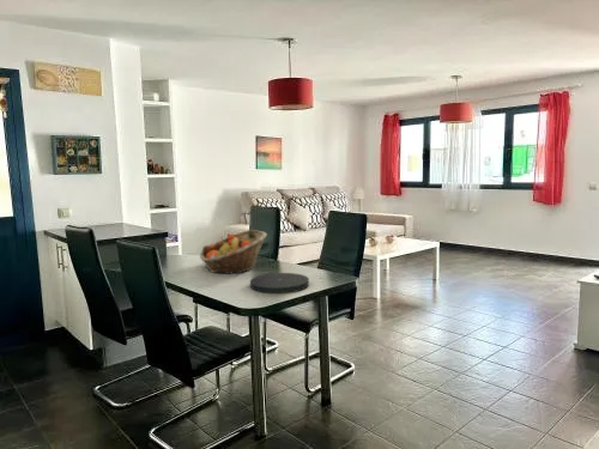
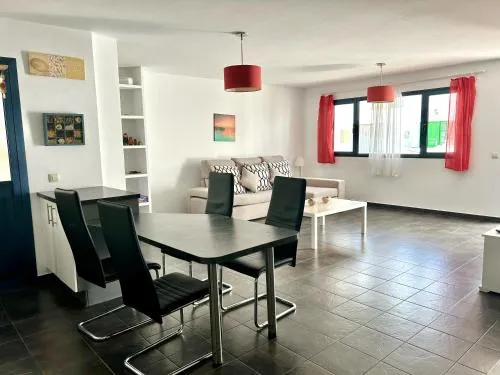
- fruit basket [199,229,268,275]
- plate [249,272,310,295]
